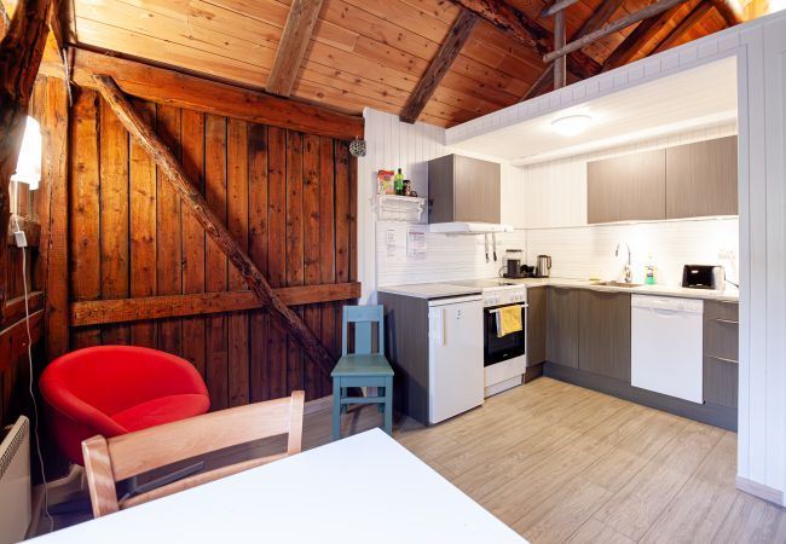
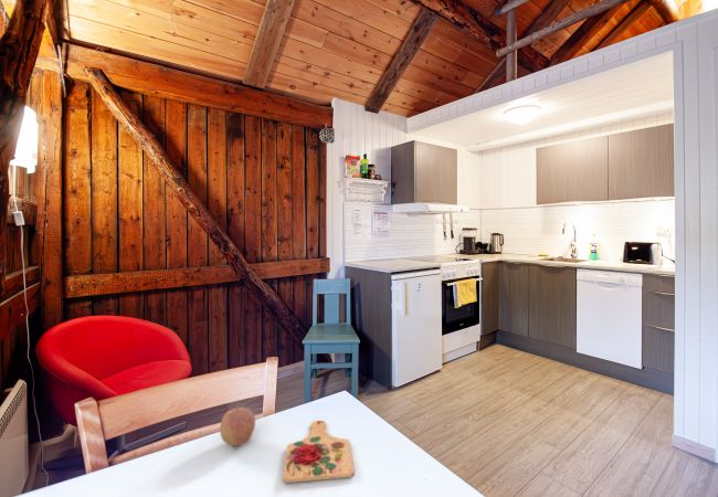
+ cutting board [282,420,356,484]
+ fruit [219,406,256,446]
